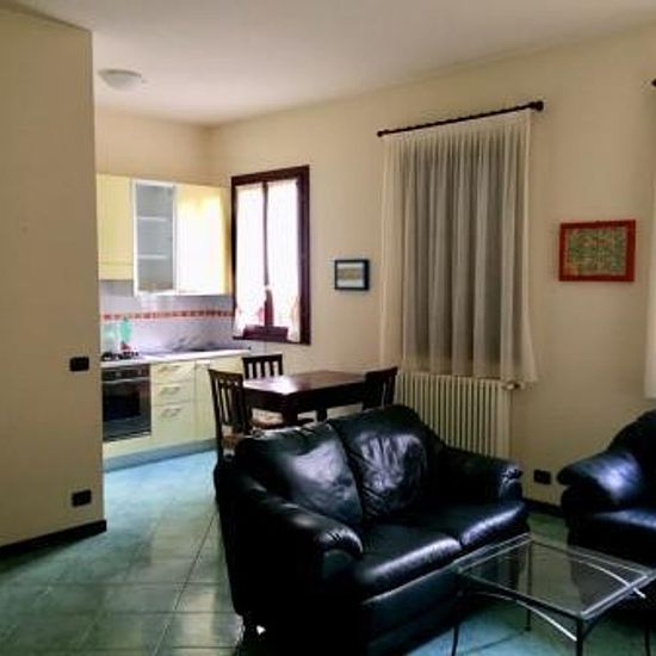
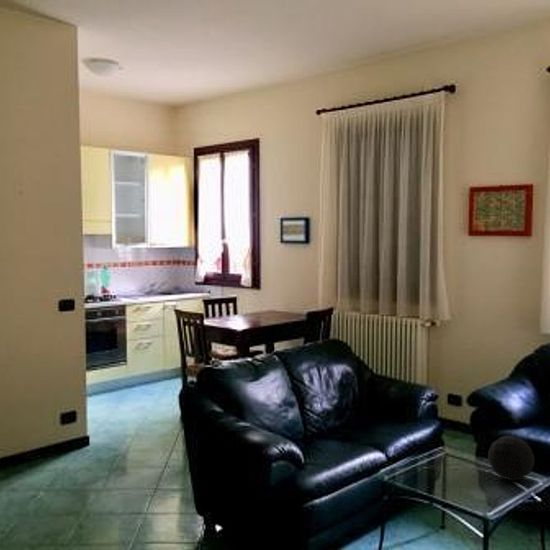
+ decorative orb [487,435,535,482]
